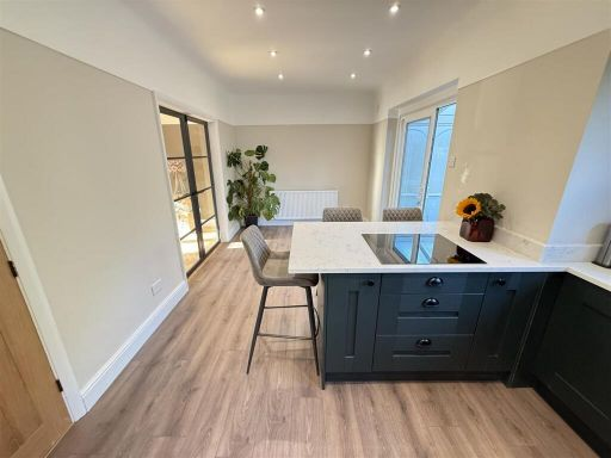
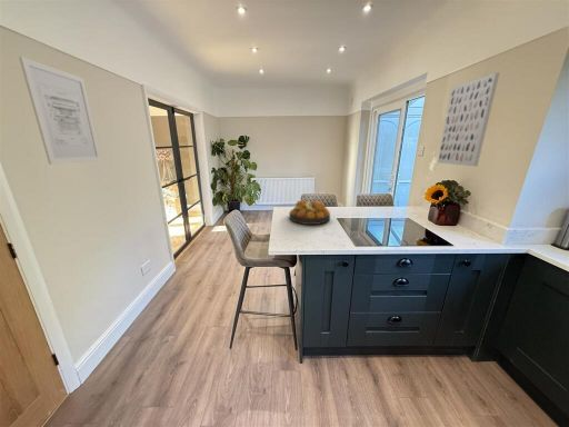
+ wall art [18,56,102,166]
+ fruit bowl [288,199,331,226]
+ wall art [437,71,500,167]
